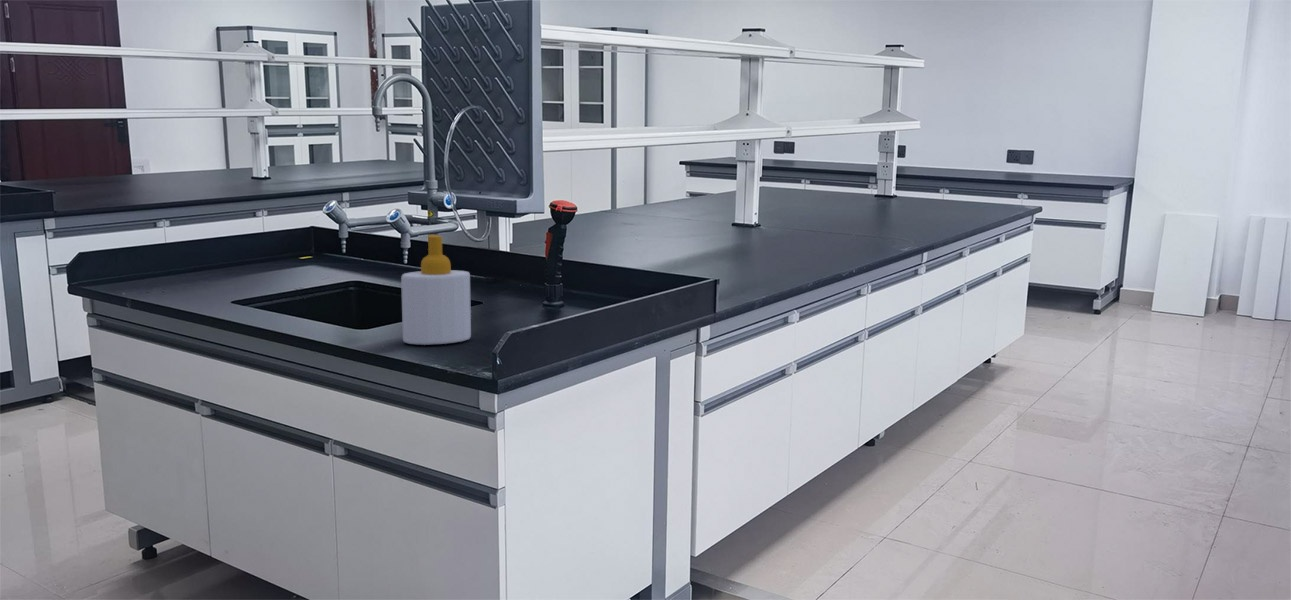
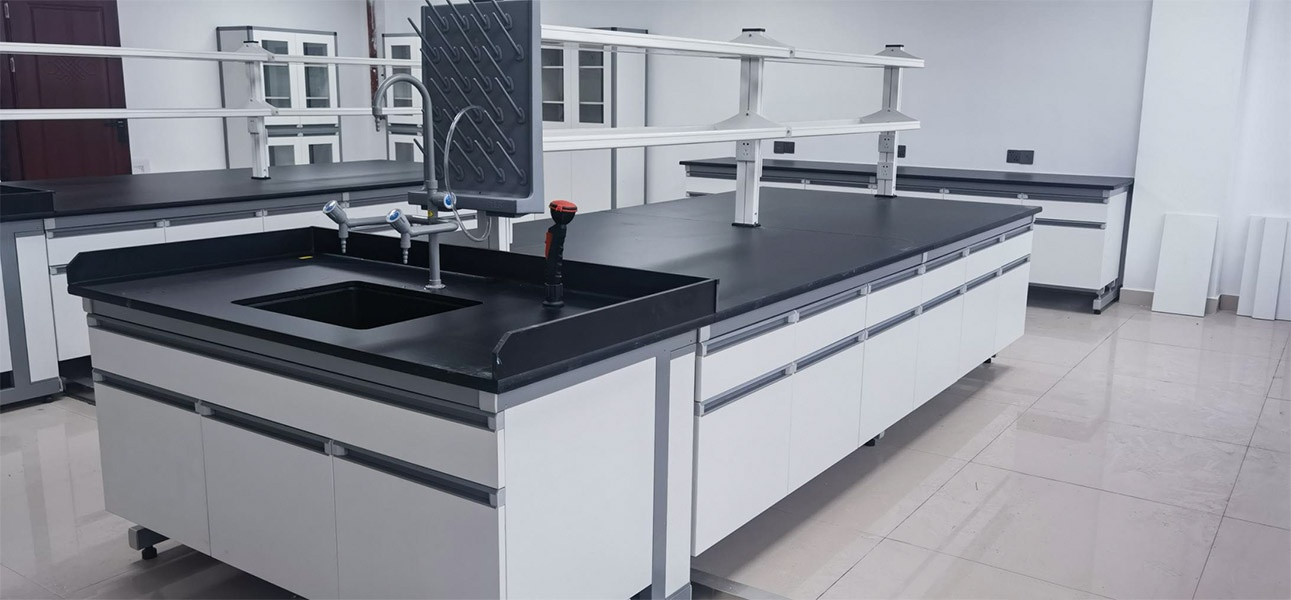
- soap bottle [400,234,472,346]
